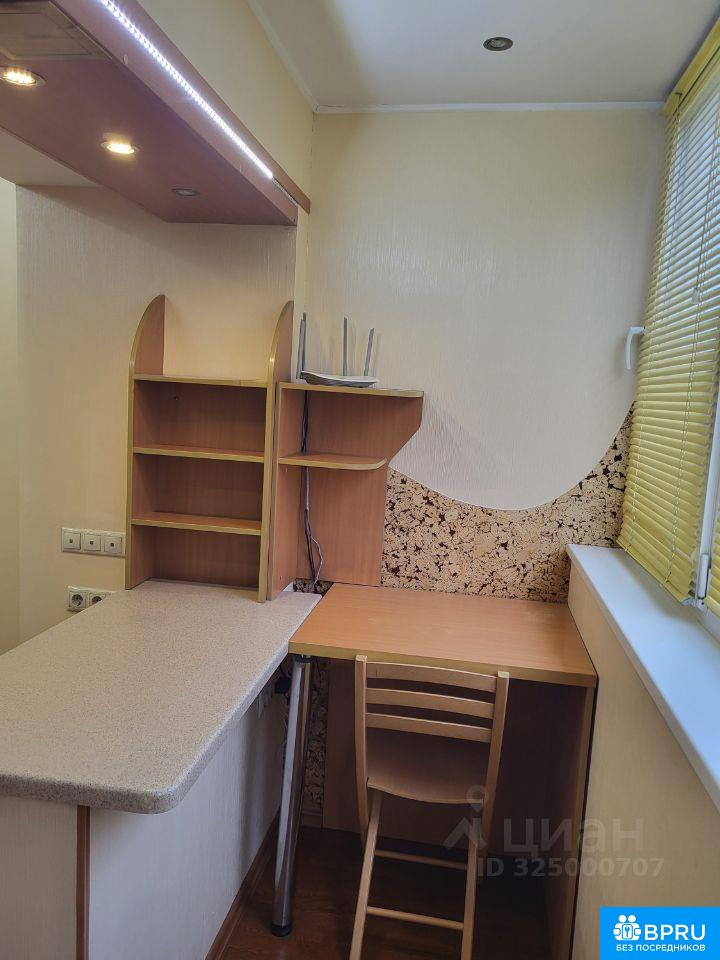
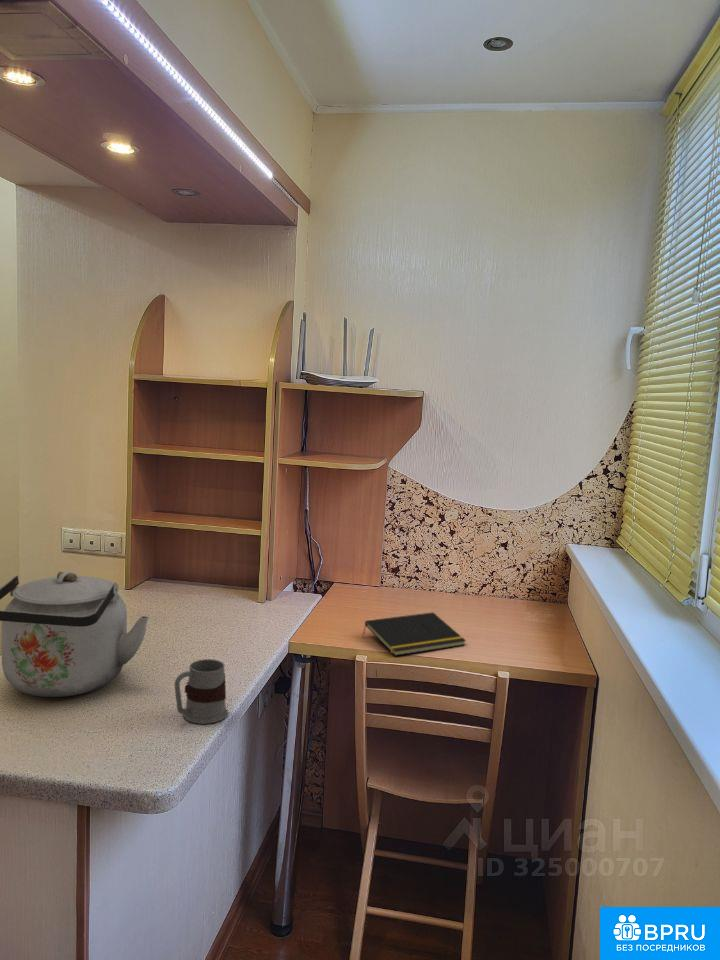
+ mug [174,658,229,725]
+ notepad [361,611,467,657]
+ kettle [0,570,150,698]
